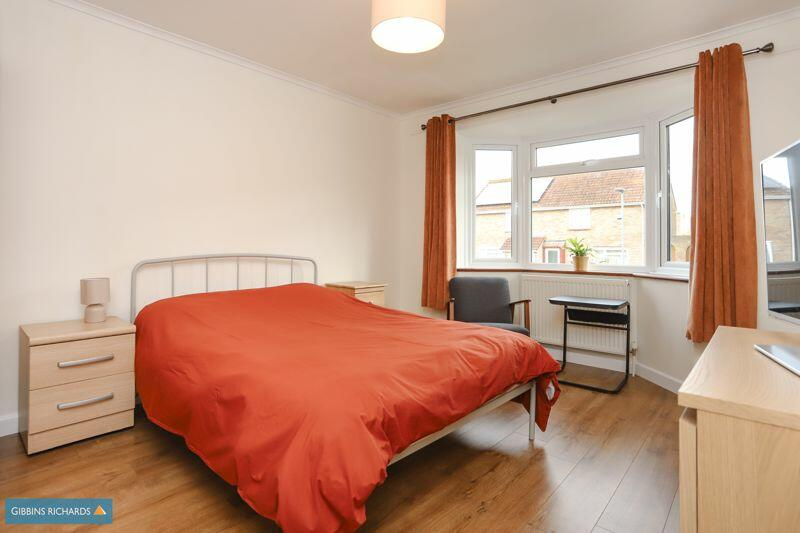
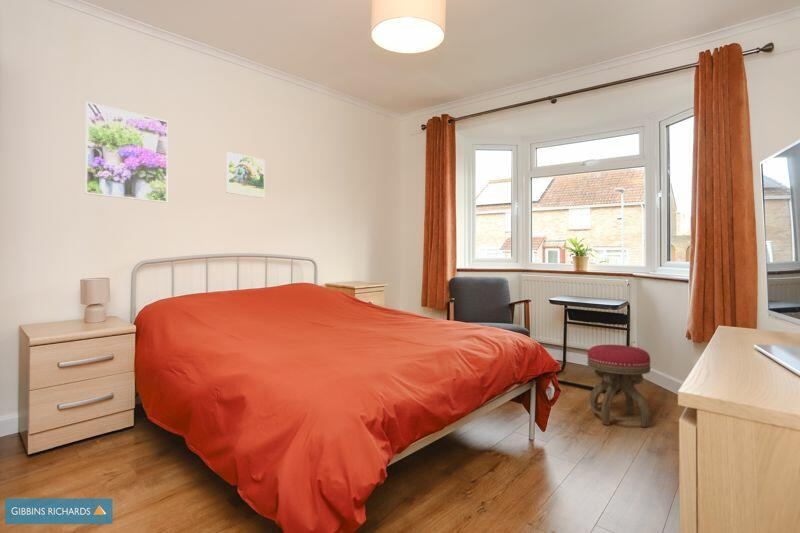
+ stool [586,344,652,428]
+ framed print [84,101,169,204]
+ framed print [225,151,266,199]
